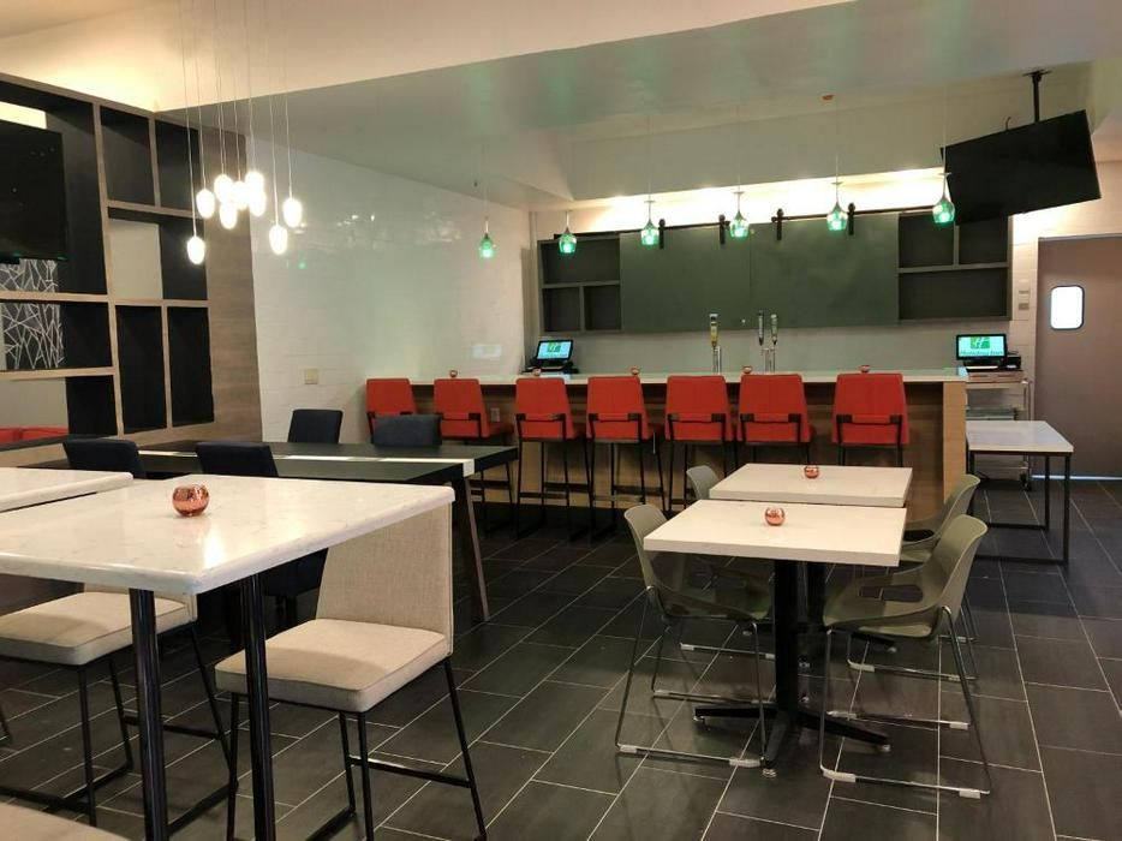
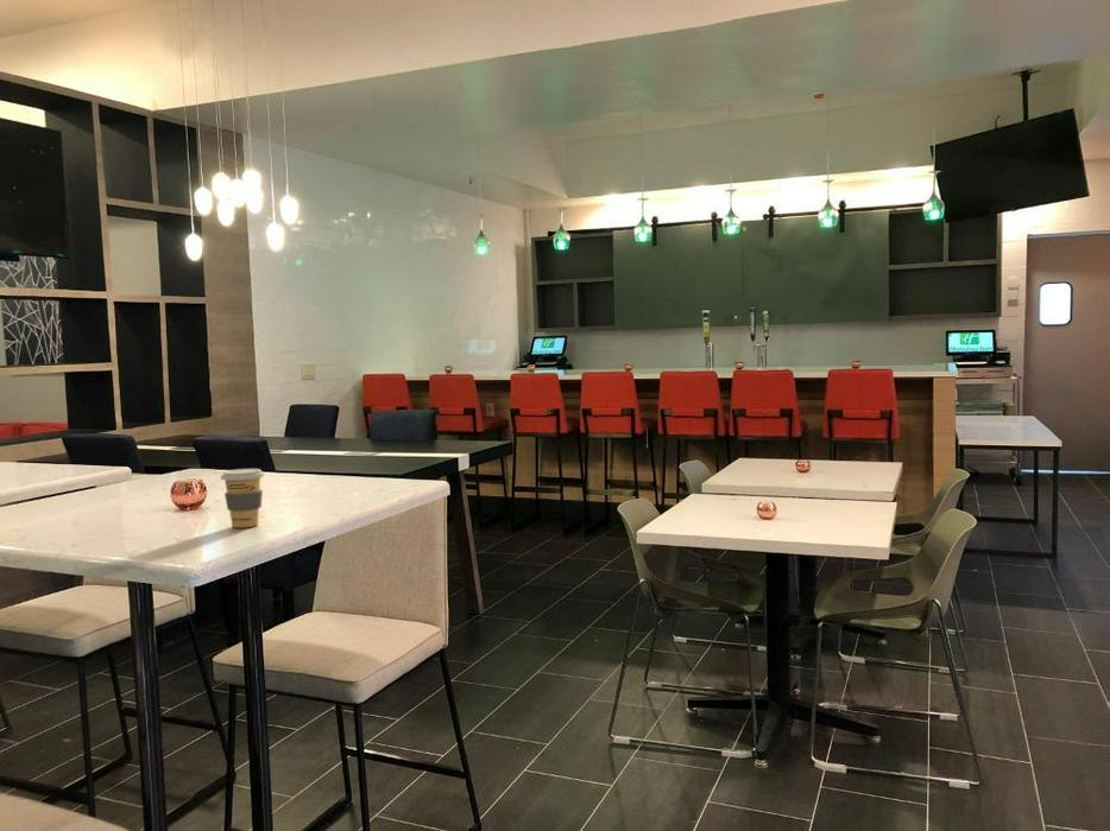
+ coffee cup [220,468,265,528]
